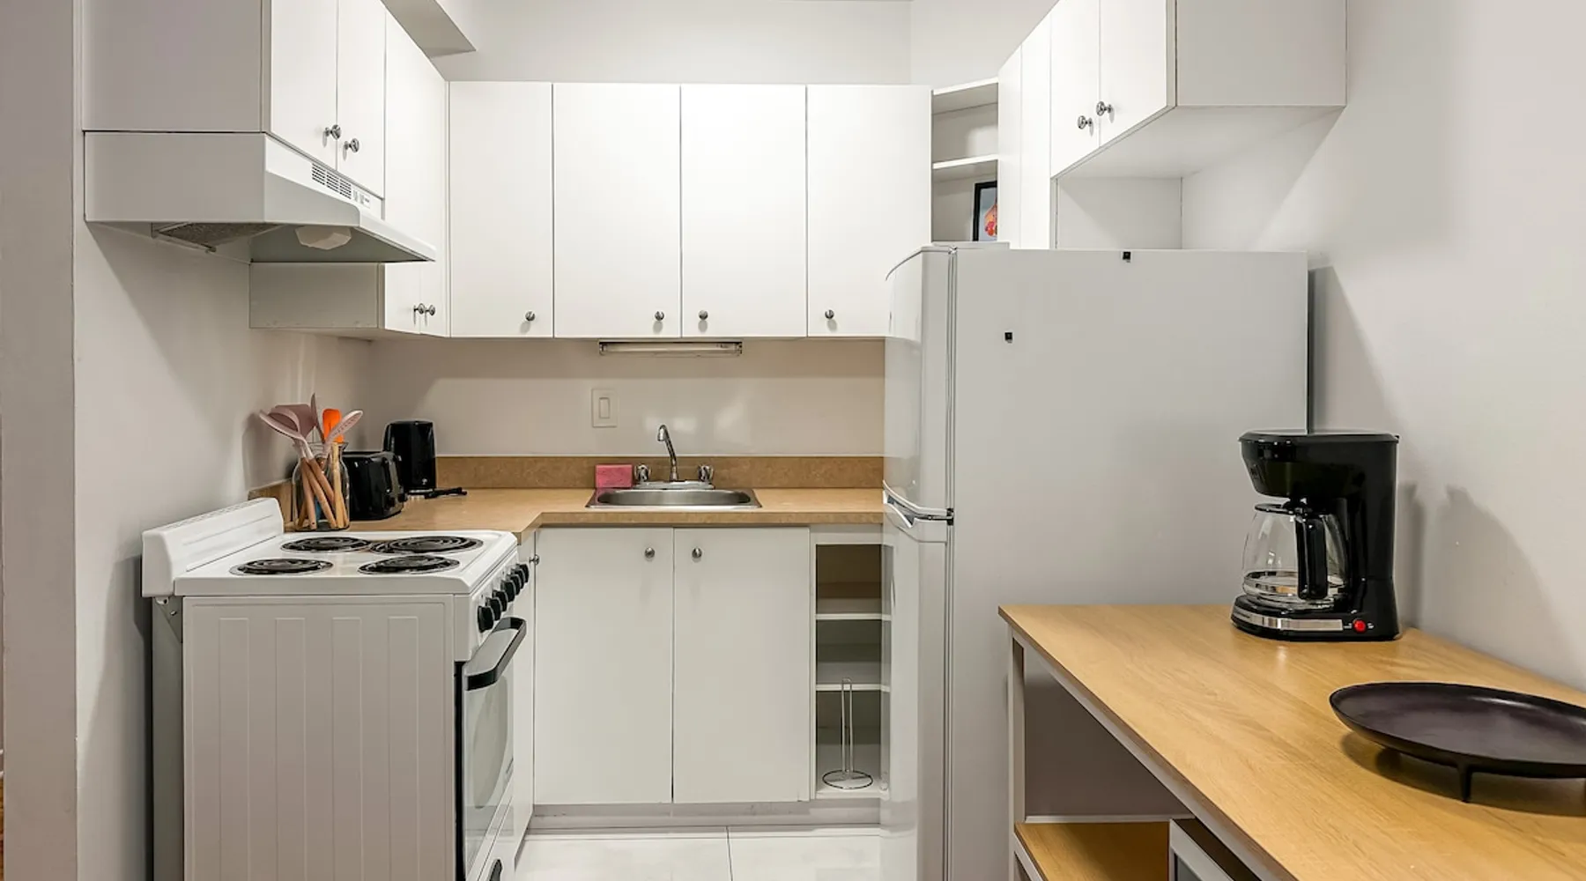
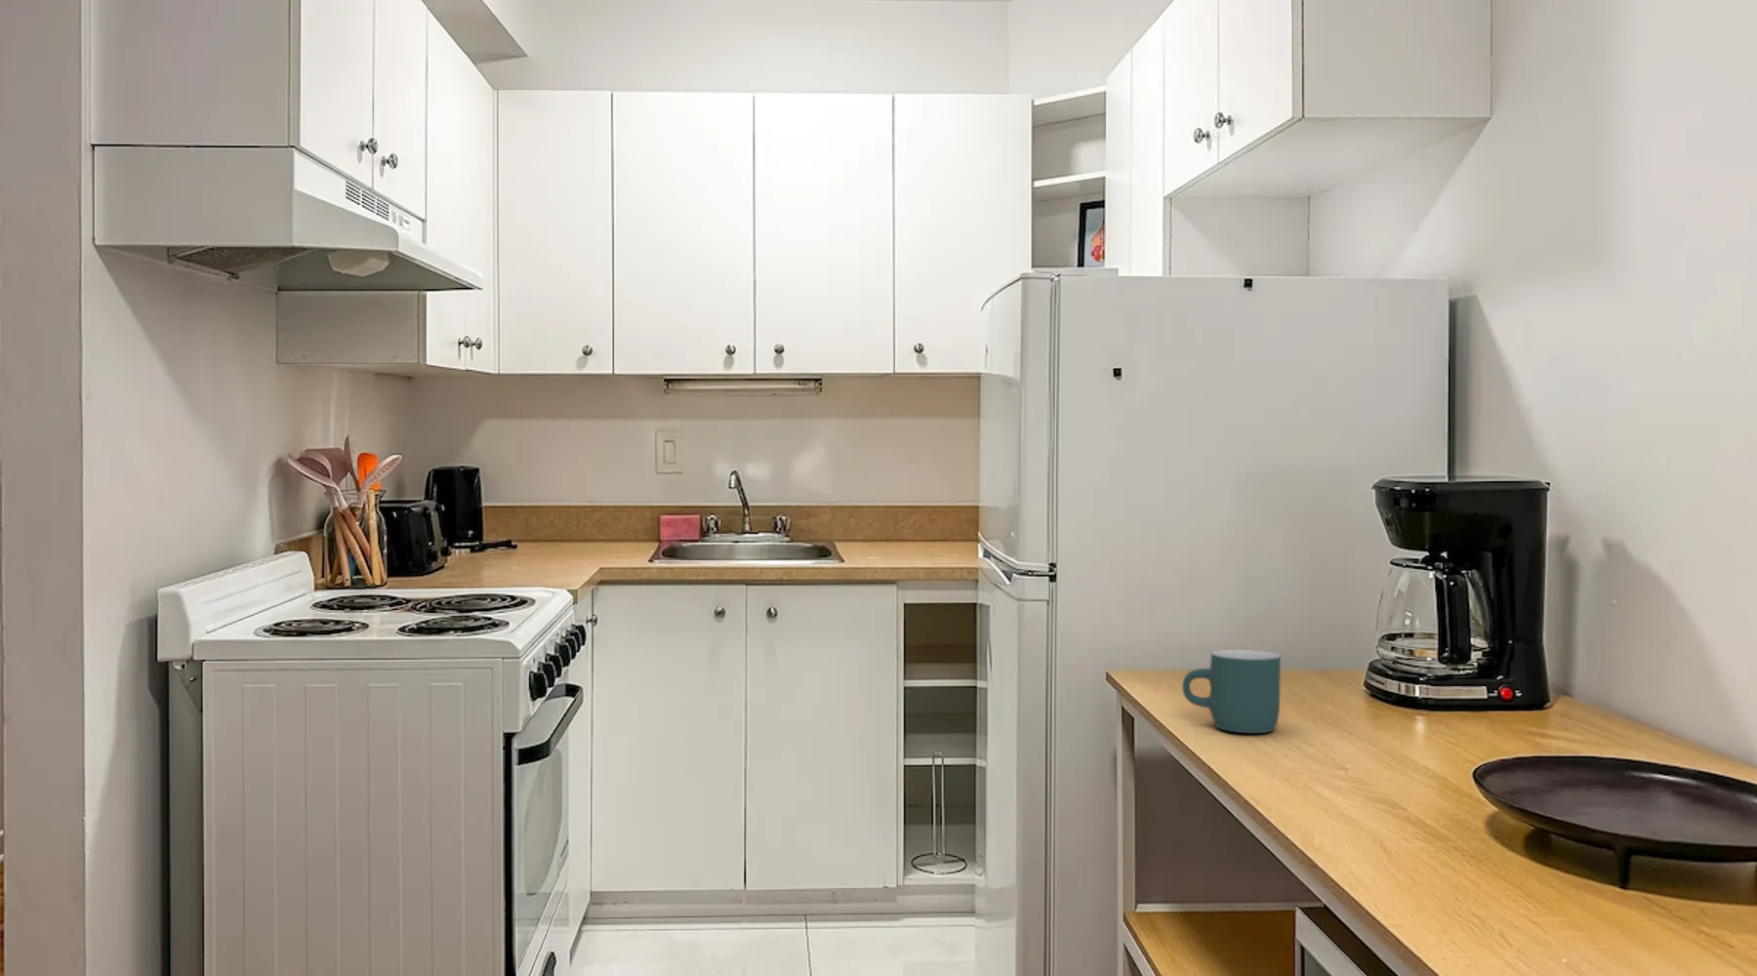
+ mug [1181,649,1281,734]
